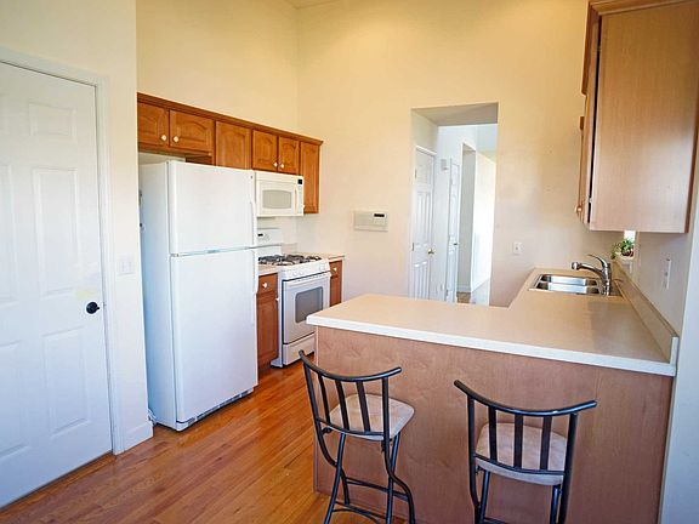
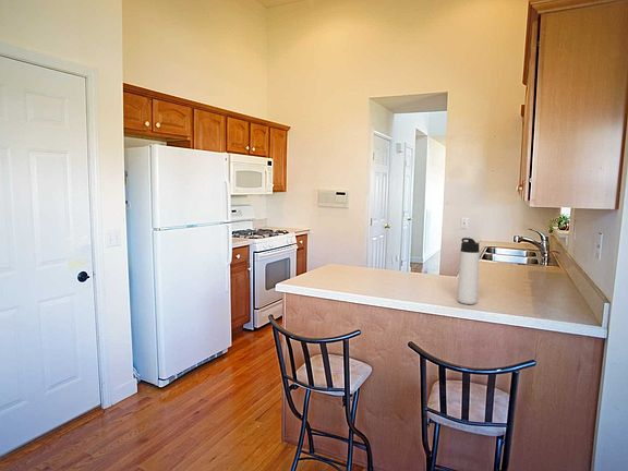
+ thermos bottle [457,237,481,305]
